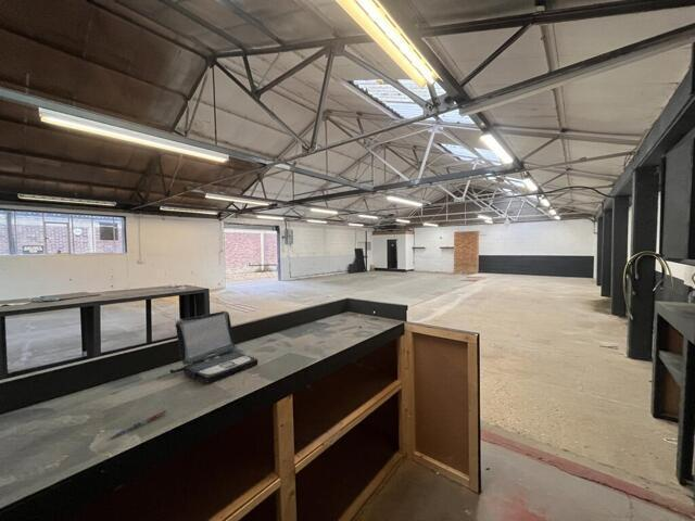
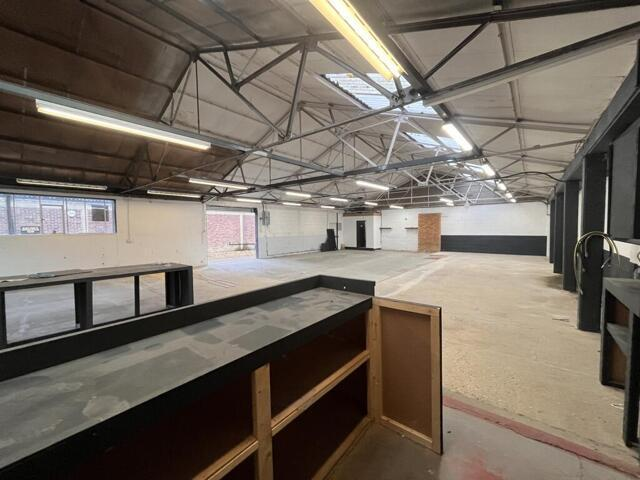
- pen [110,409,167,439]
- laptop [169,310,258,385]
